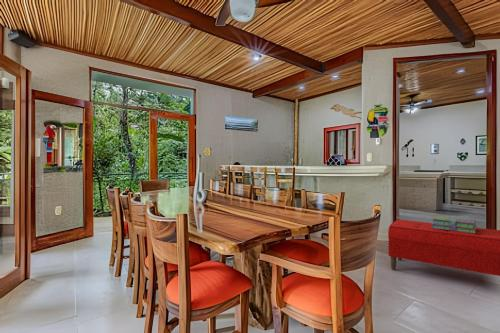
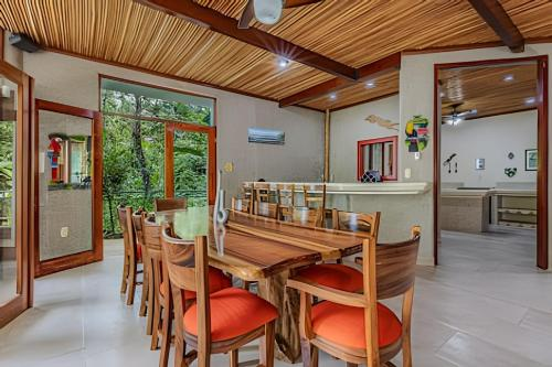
- stack of books [432,215,477,233]
- bench [387,219,500,277]
